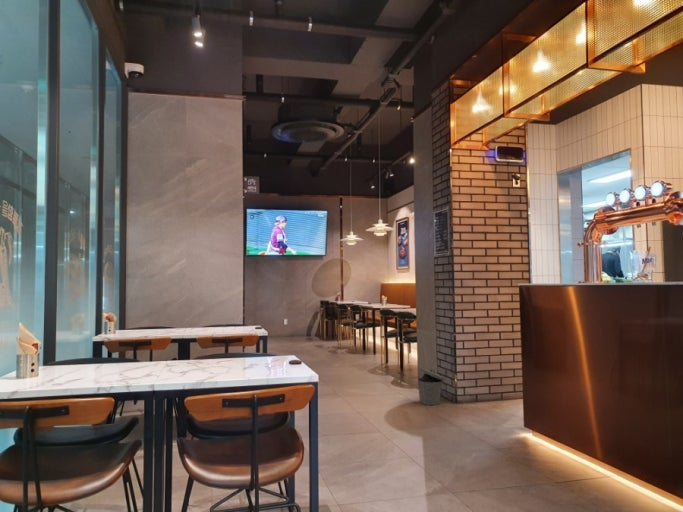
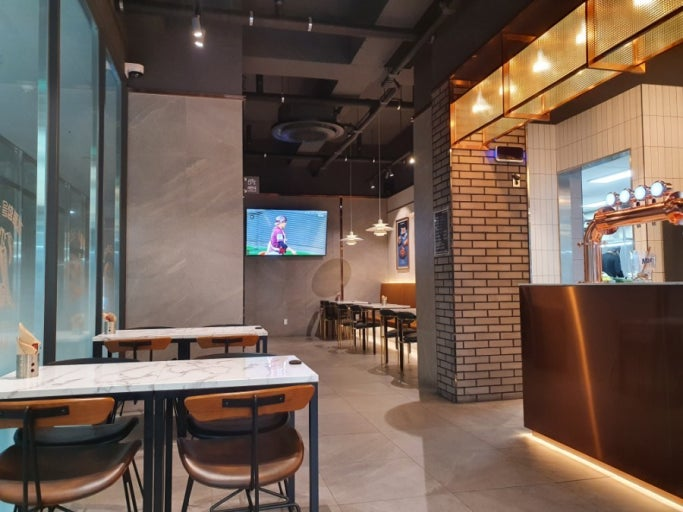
- trash can [418,366,446,406]
